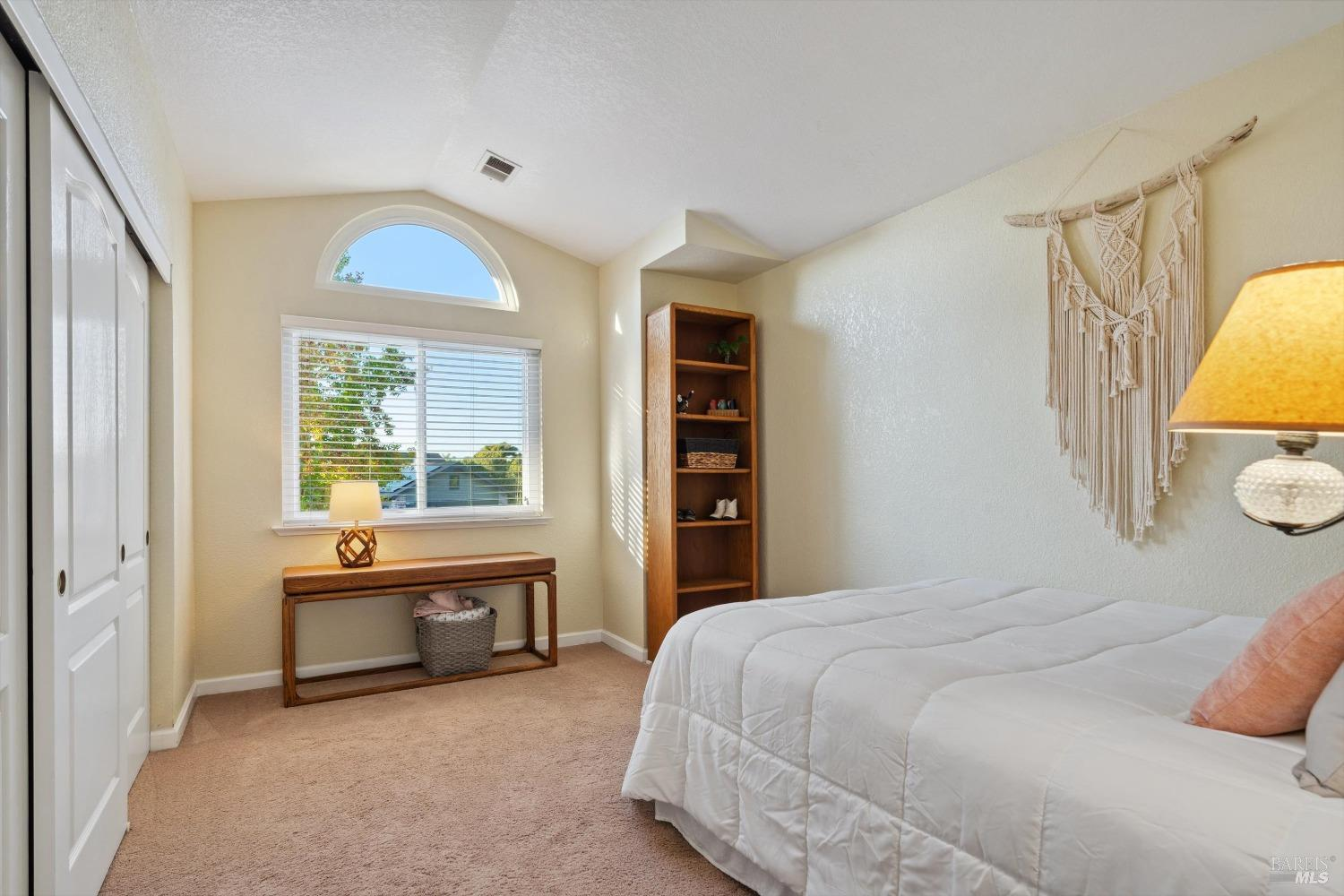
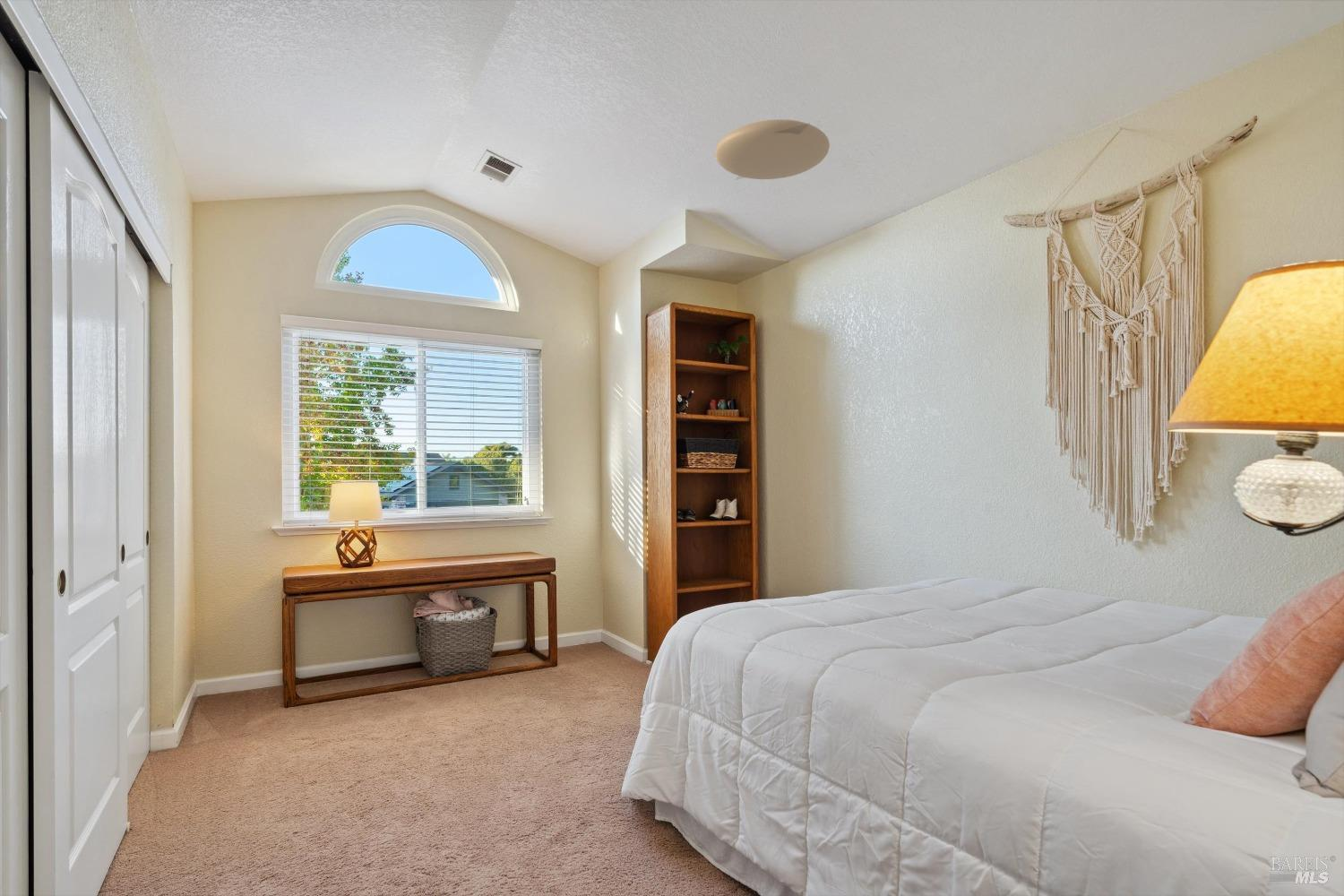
+ ceiling light [714,118,831,180]
